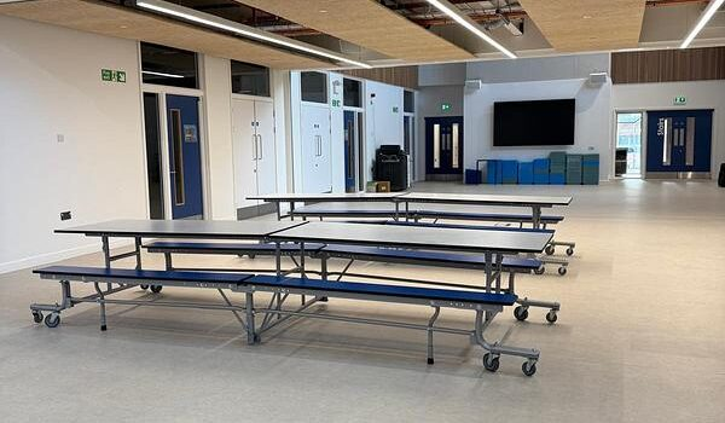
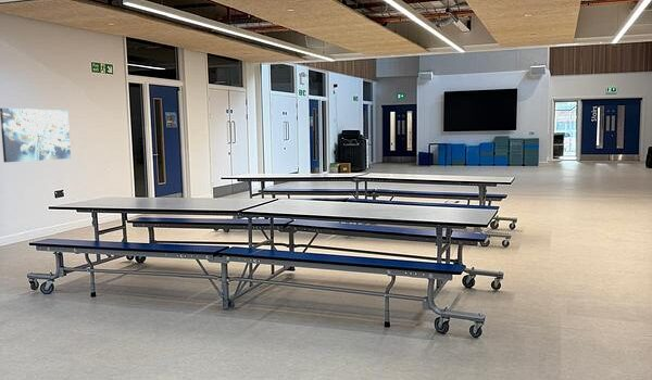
+ wall art [0,107,72,163]
